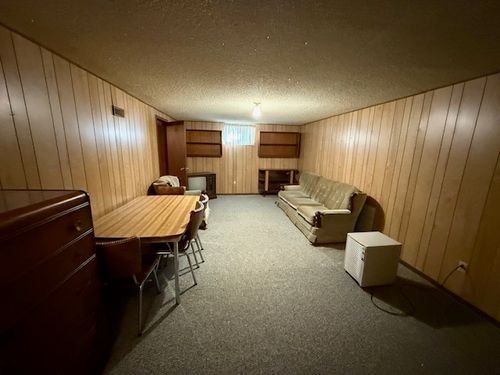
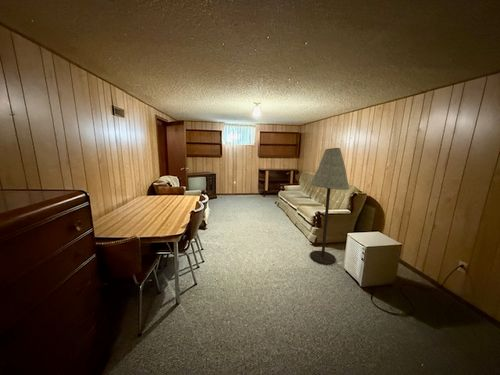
+ floor lamp [309,147,350,266]
